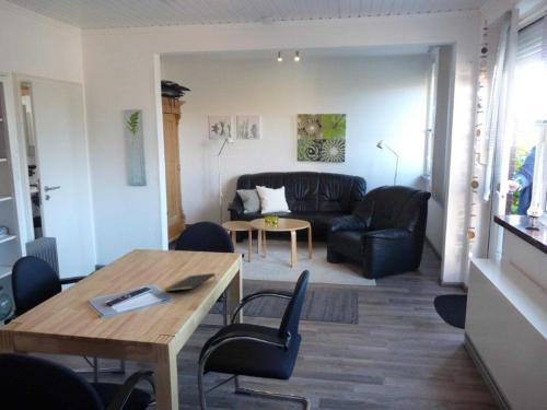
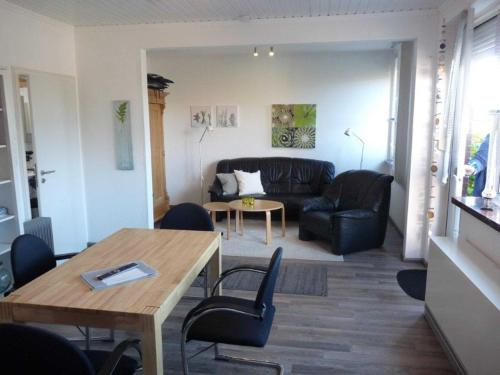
- notepad [164,272,217,292]
